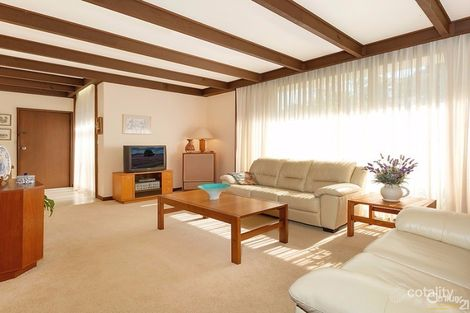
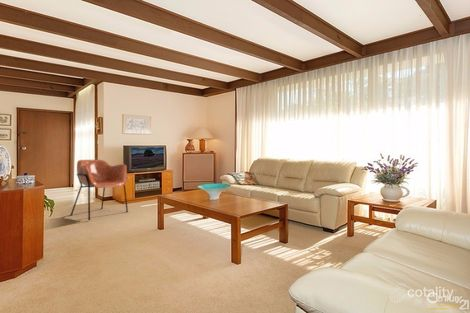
+ armchair [69,159,129,221]
